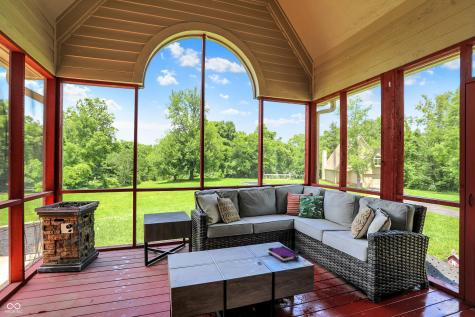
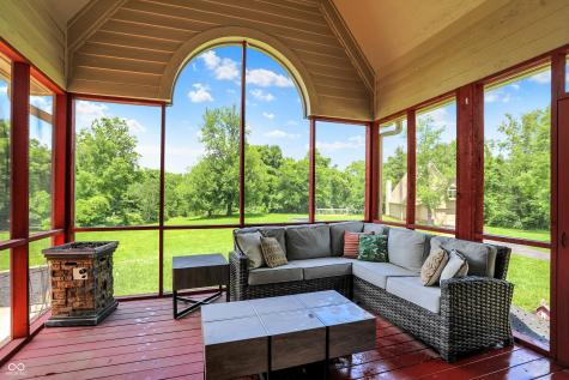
- board game [267,245,300,264]
